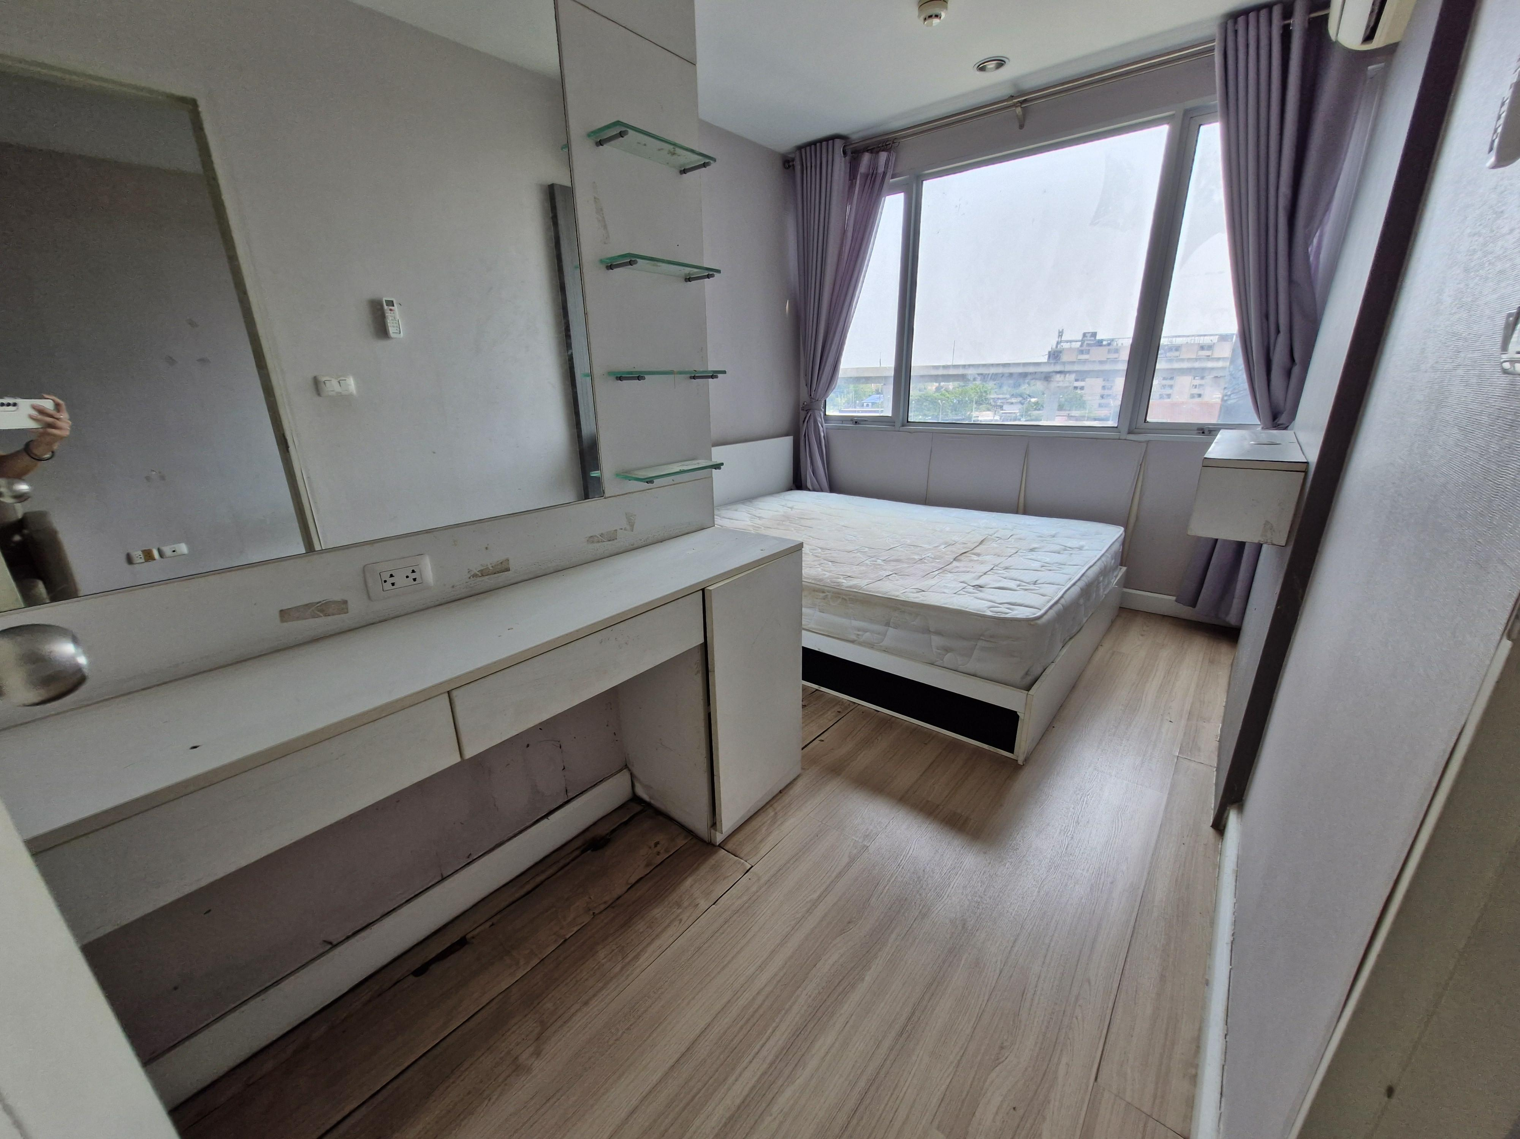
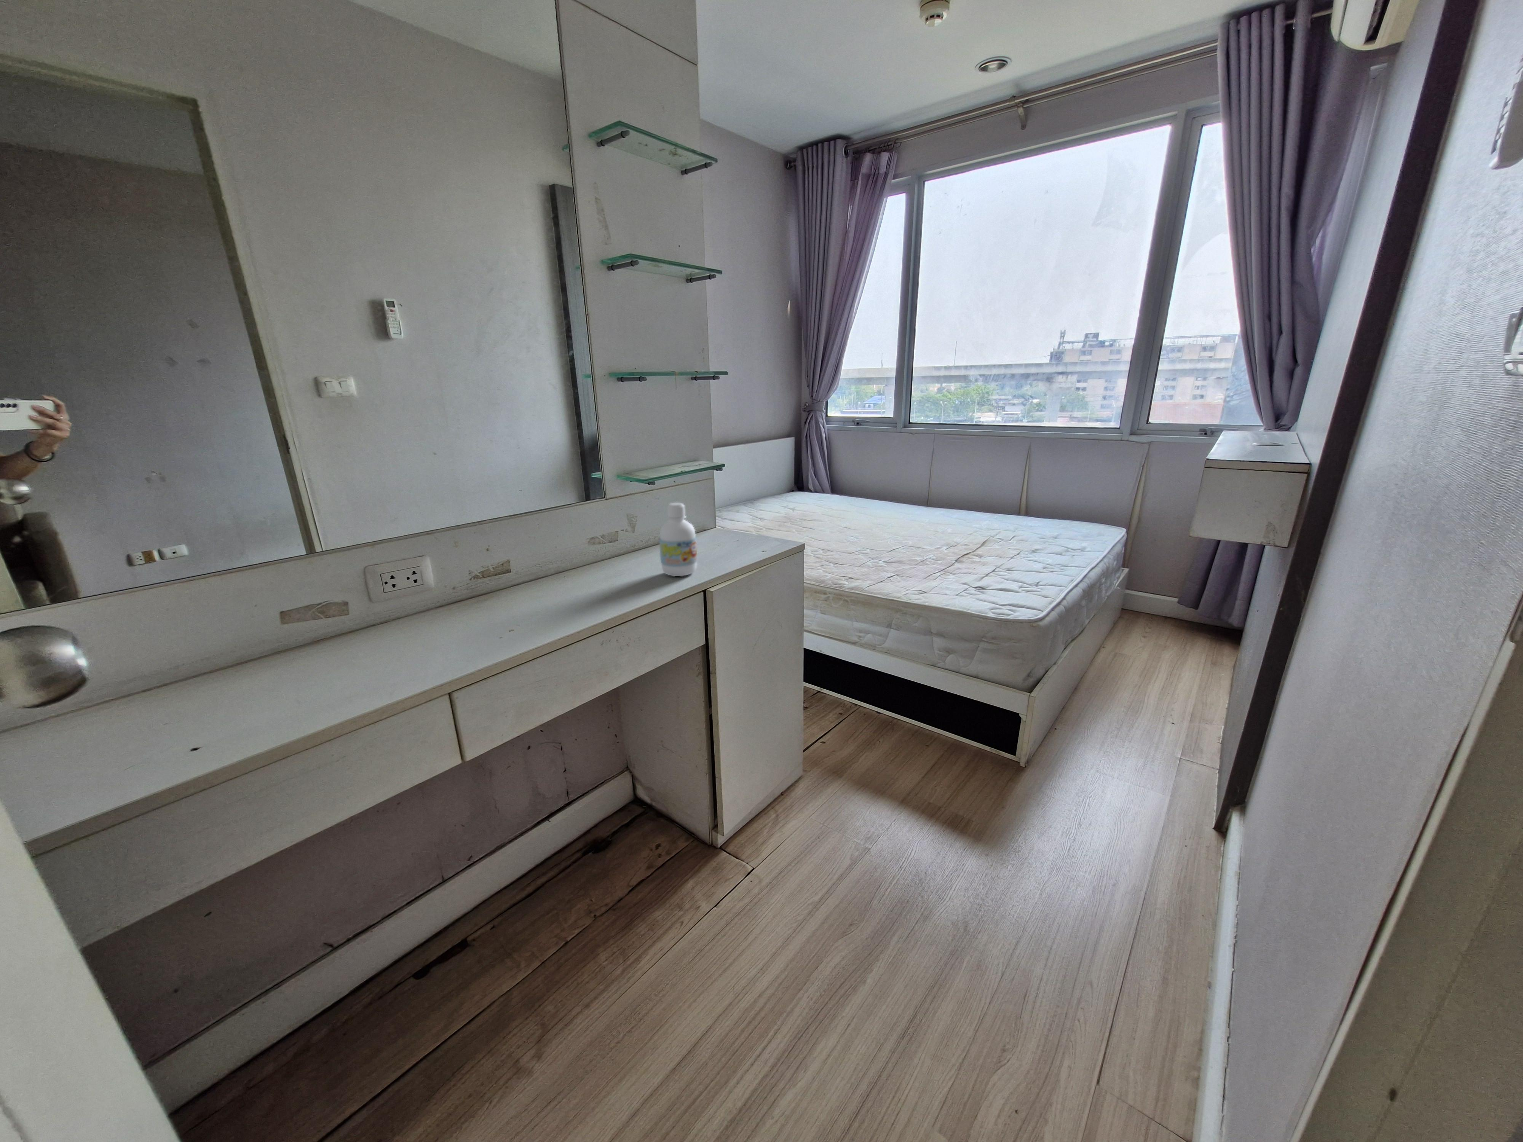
+ bottle [658,503,698,577]
